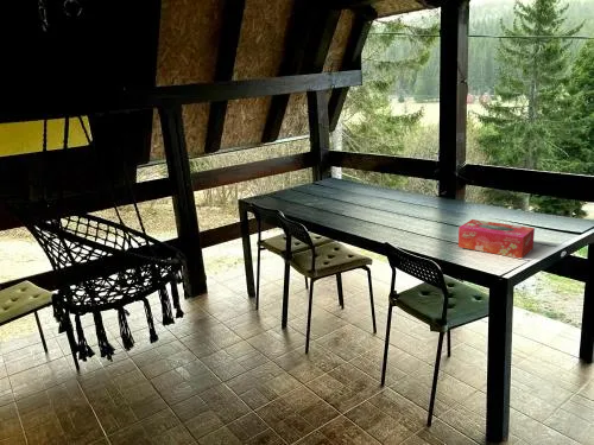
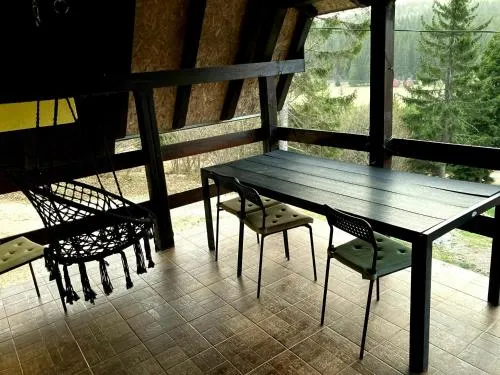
- tissue box [457,218,536,260]
